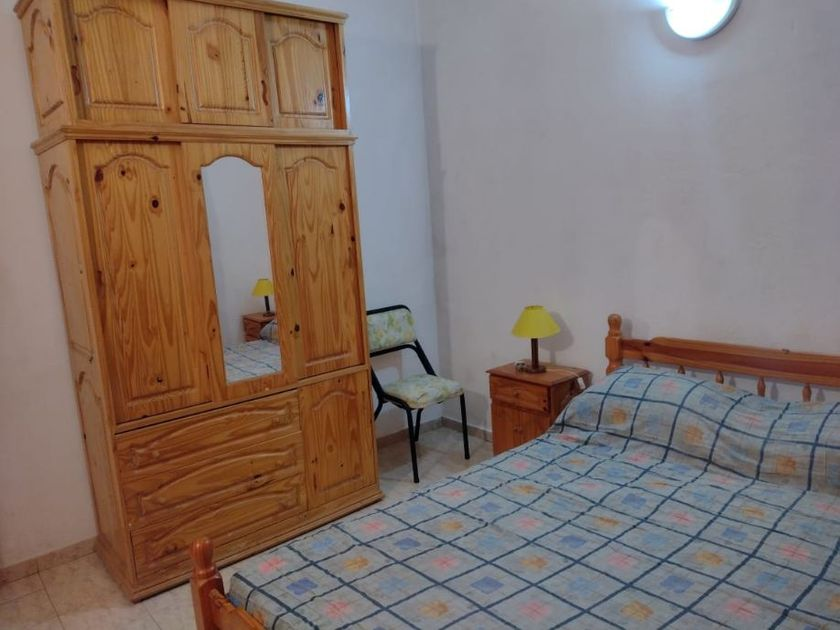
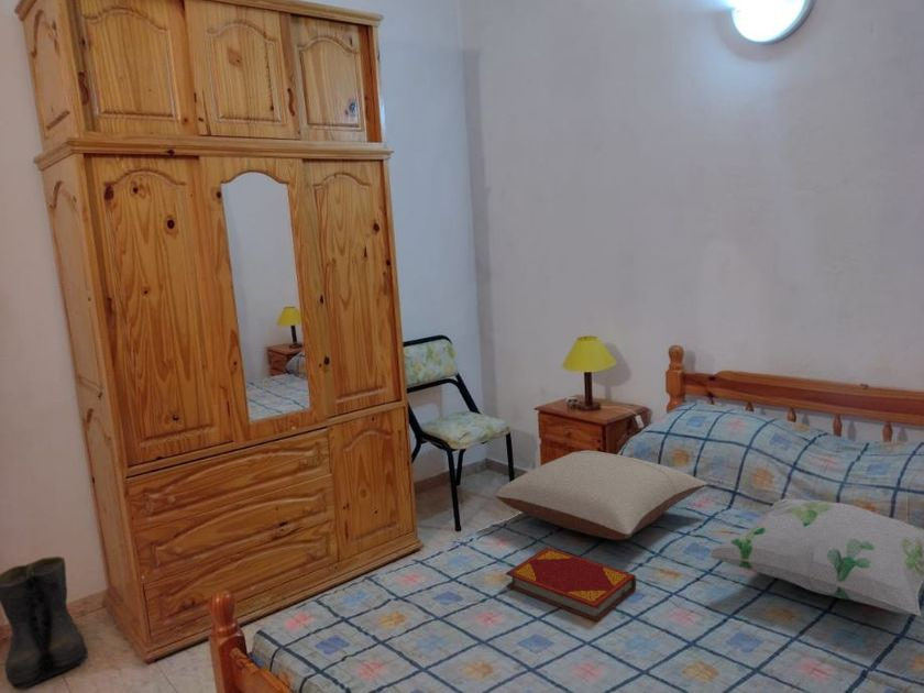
+ hardback book [505,547,637,623]
+ pillow [494,450,710,541]
+ decorative pillow [708,498,924,617]
+ boots [0,556,90,691]
